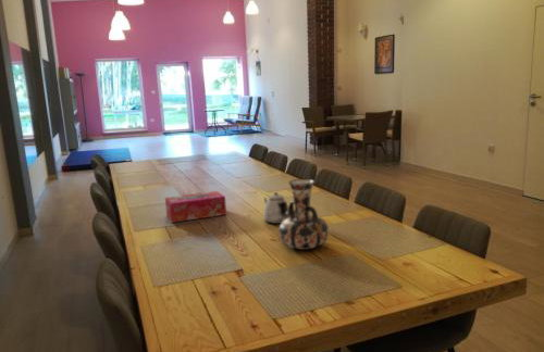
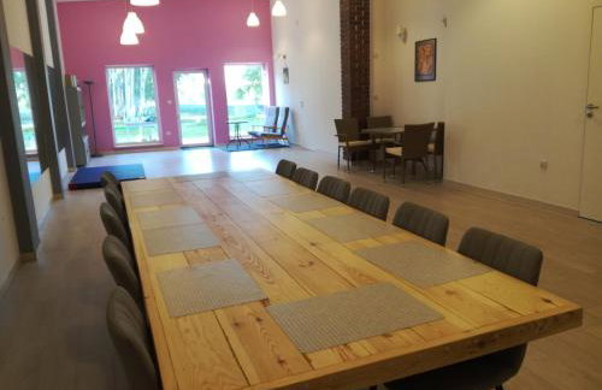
- decorative vase [277,177,330,251]
- teapot [262,191,289,225]
- tissue box [164,190,227,224]
